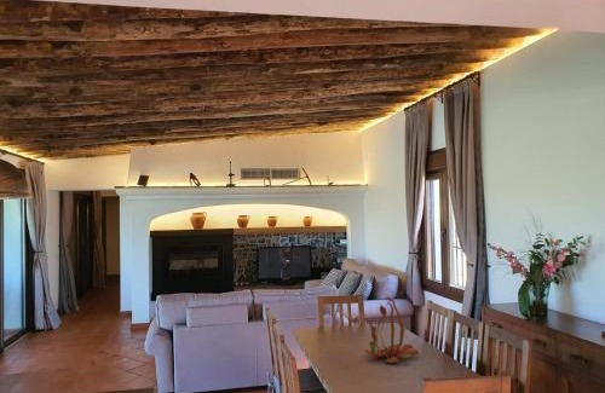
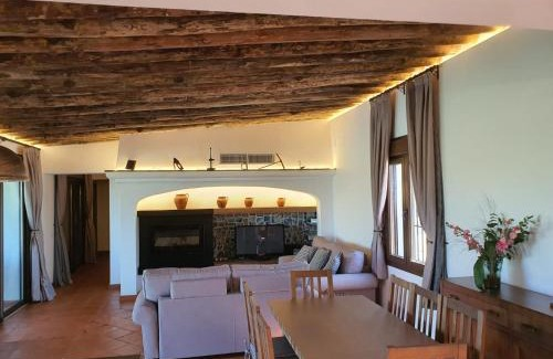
- plant [364,296,420,364]
